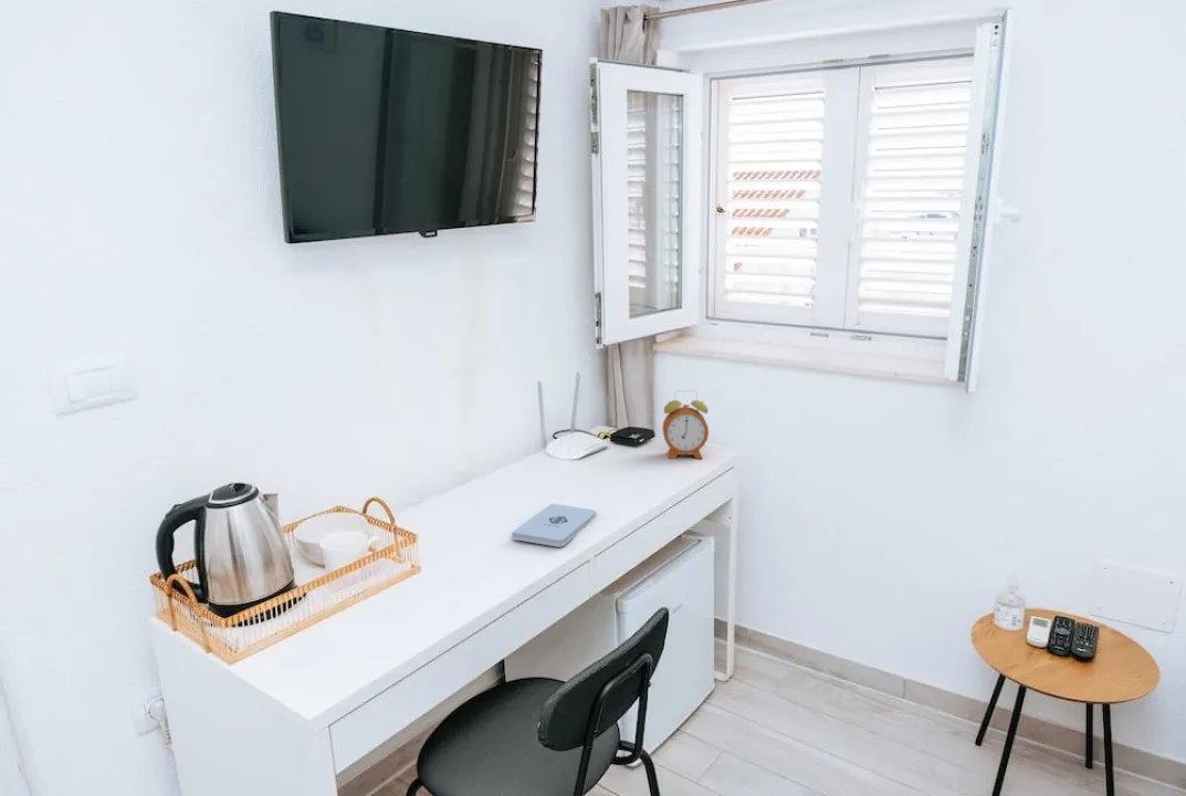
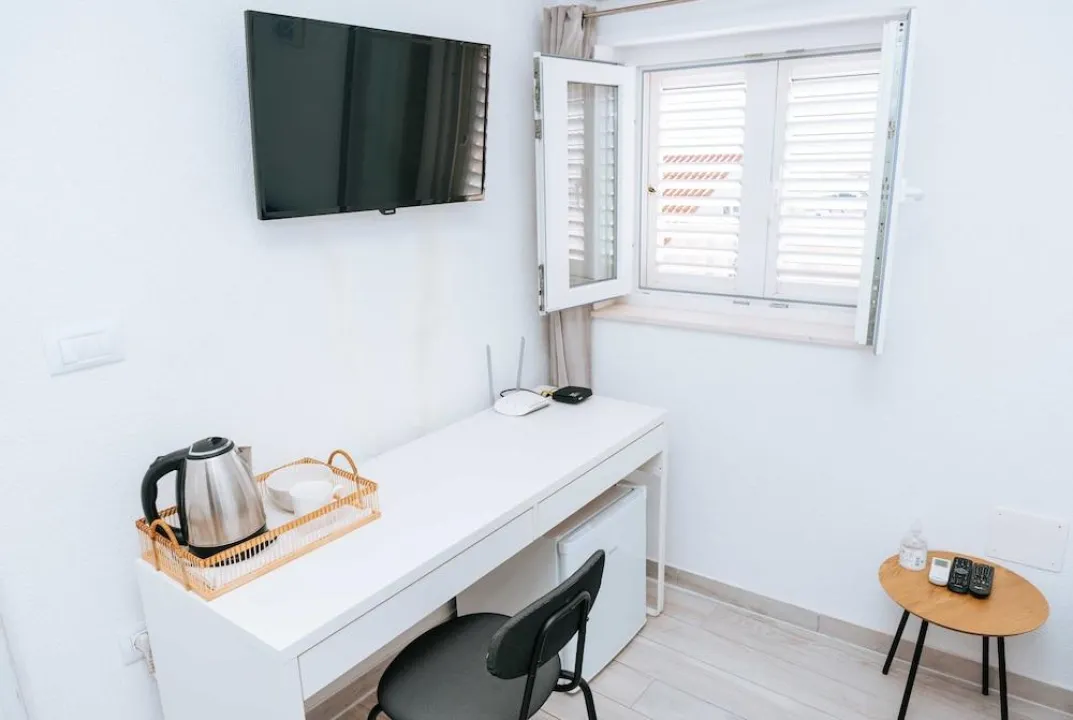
- alarm clock [661,389,710,460]
- notepad [511,502,597,548]
